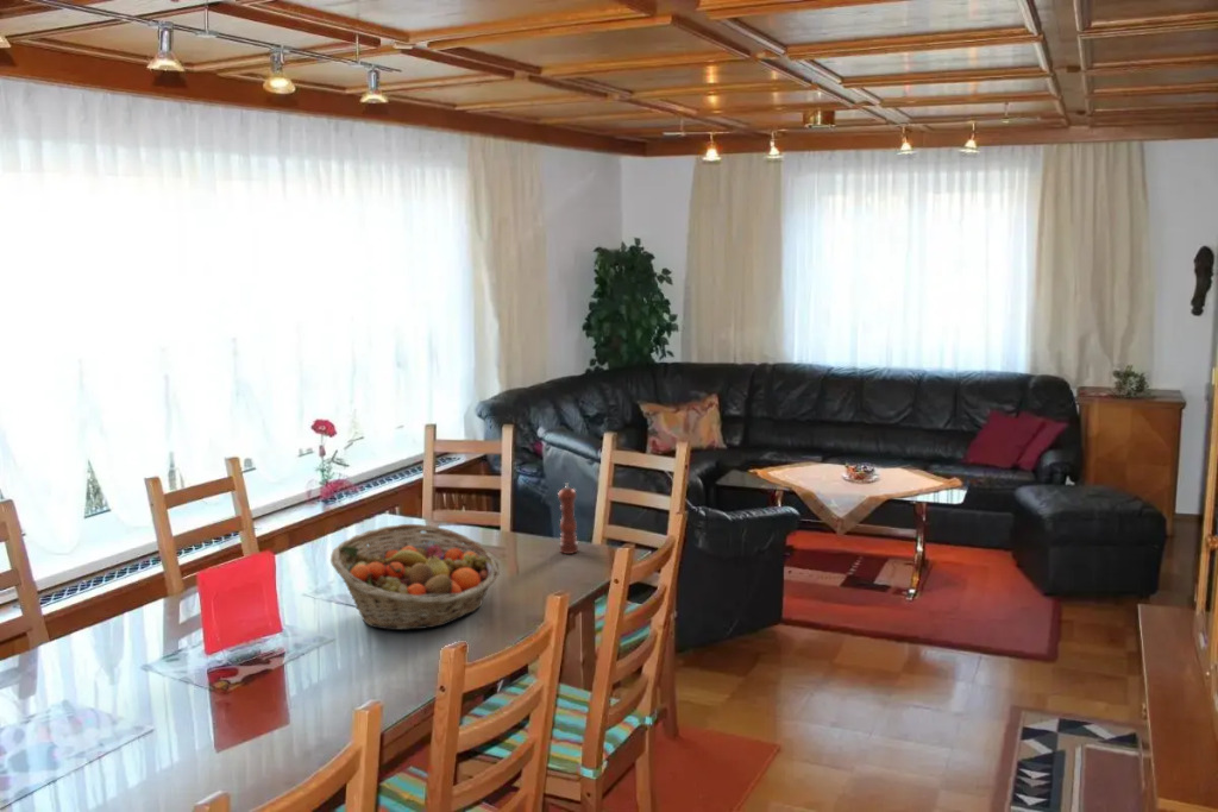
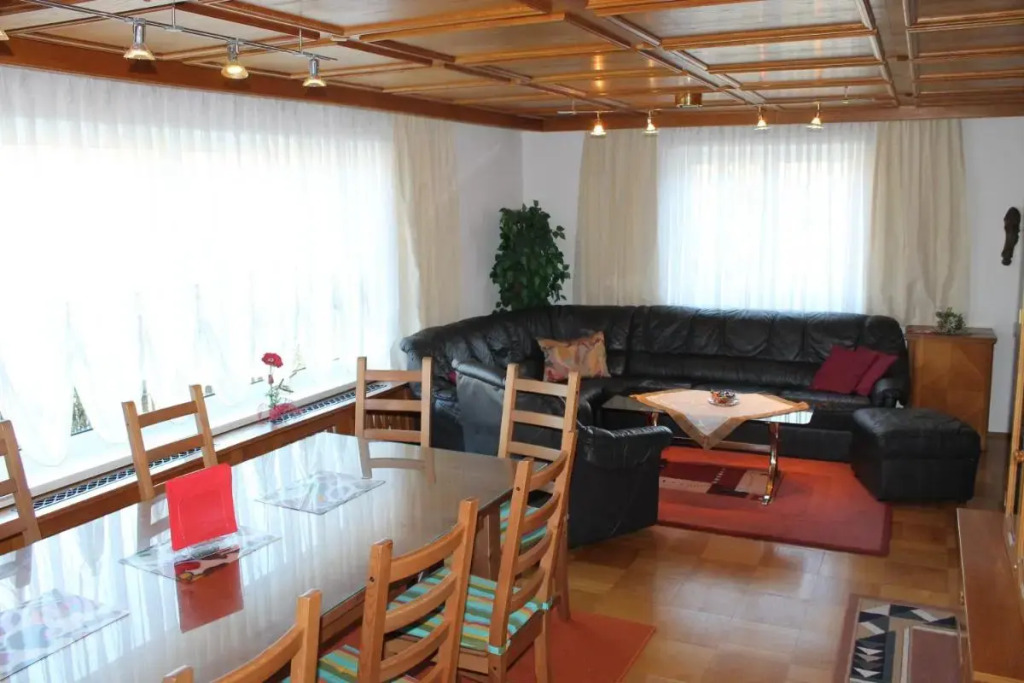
- fruit basket [329,523,501,631]
- pepper mill [557,481,579,555]
